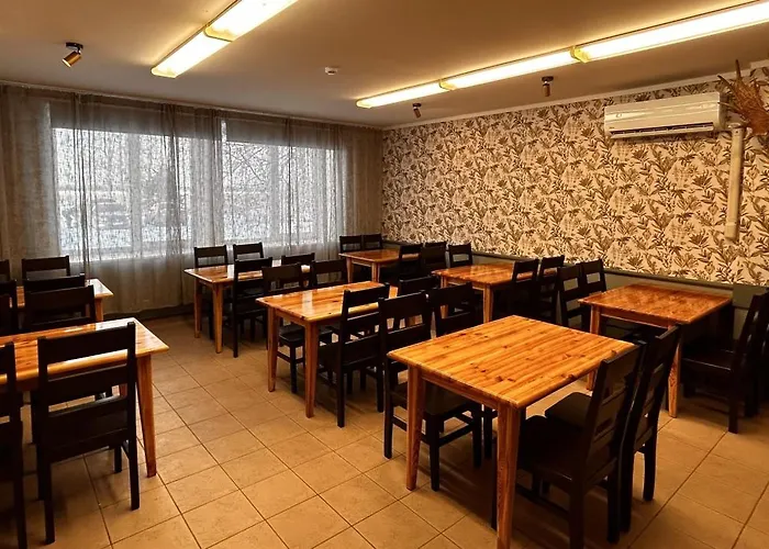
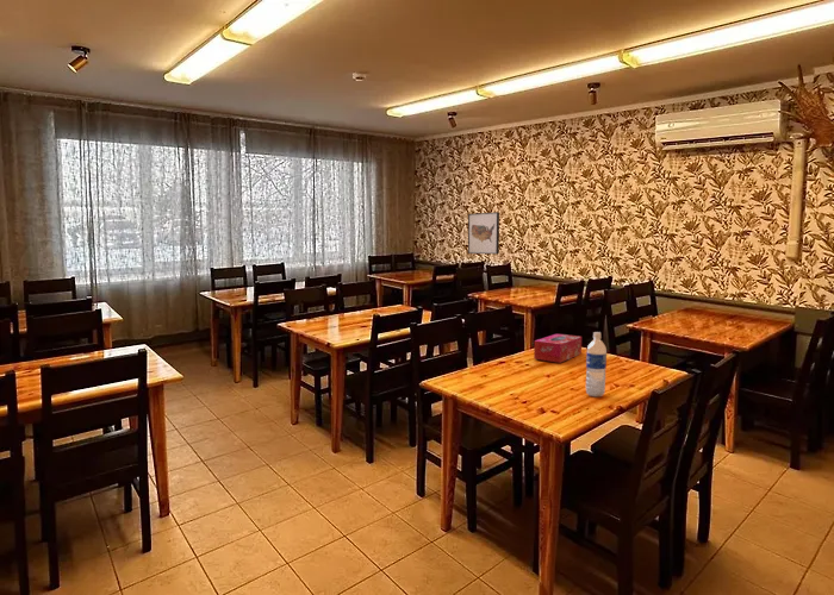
+ tissue box [533,333,583,364]
+ water bottle [585,331,608,397]
+ wall art [467,211,500,255]
